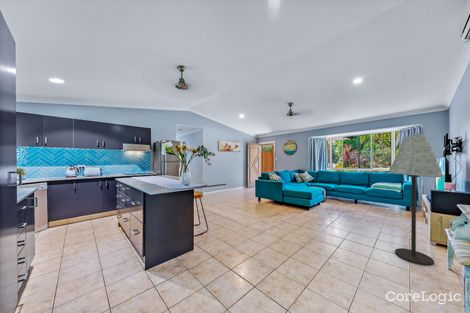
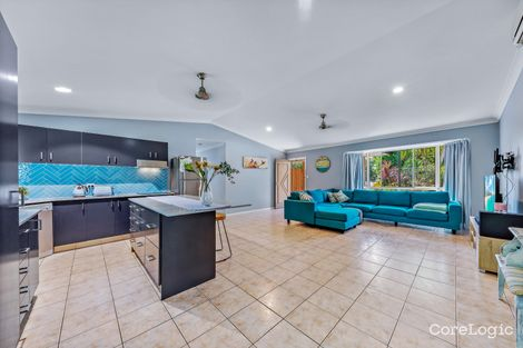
- floor lamp [387,133,444,267]
